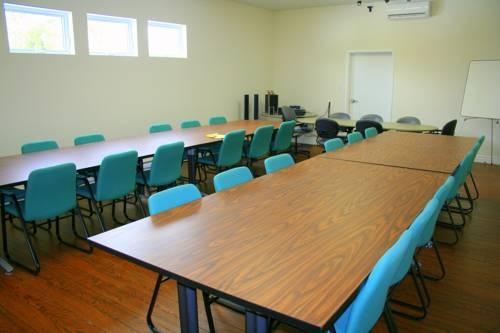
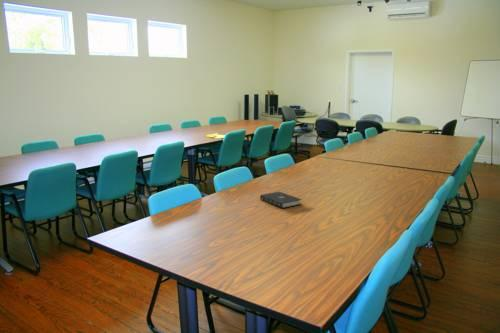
+ book [259,191,303,209]
